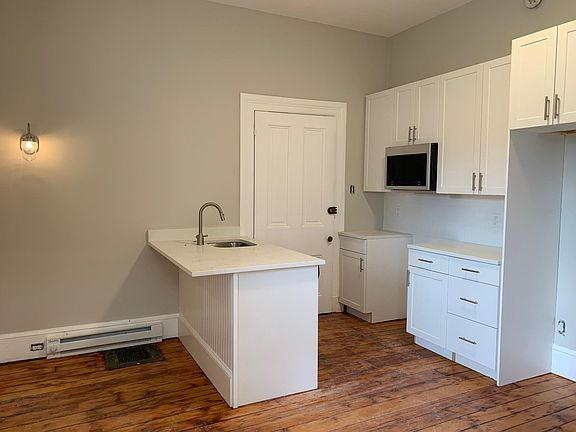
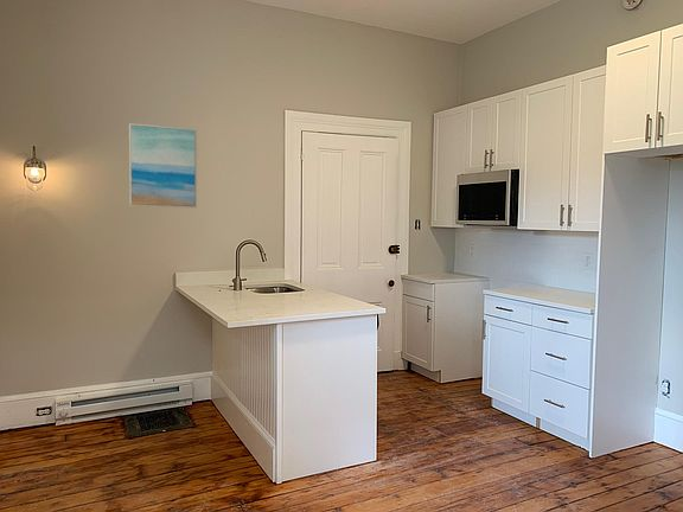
+ wall art [128,122,198,209]
